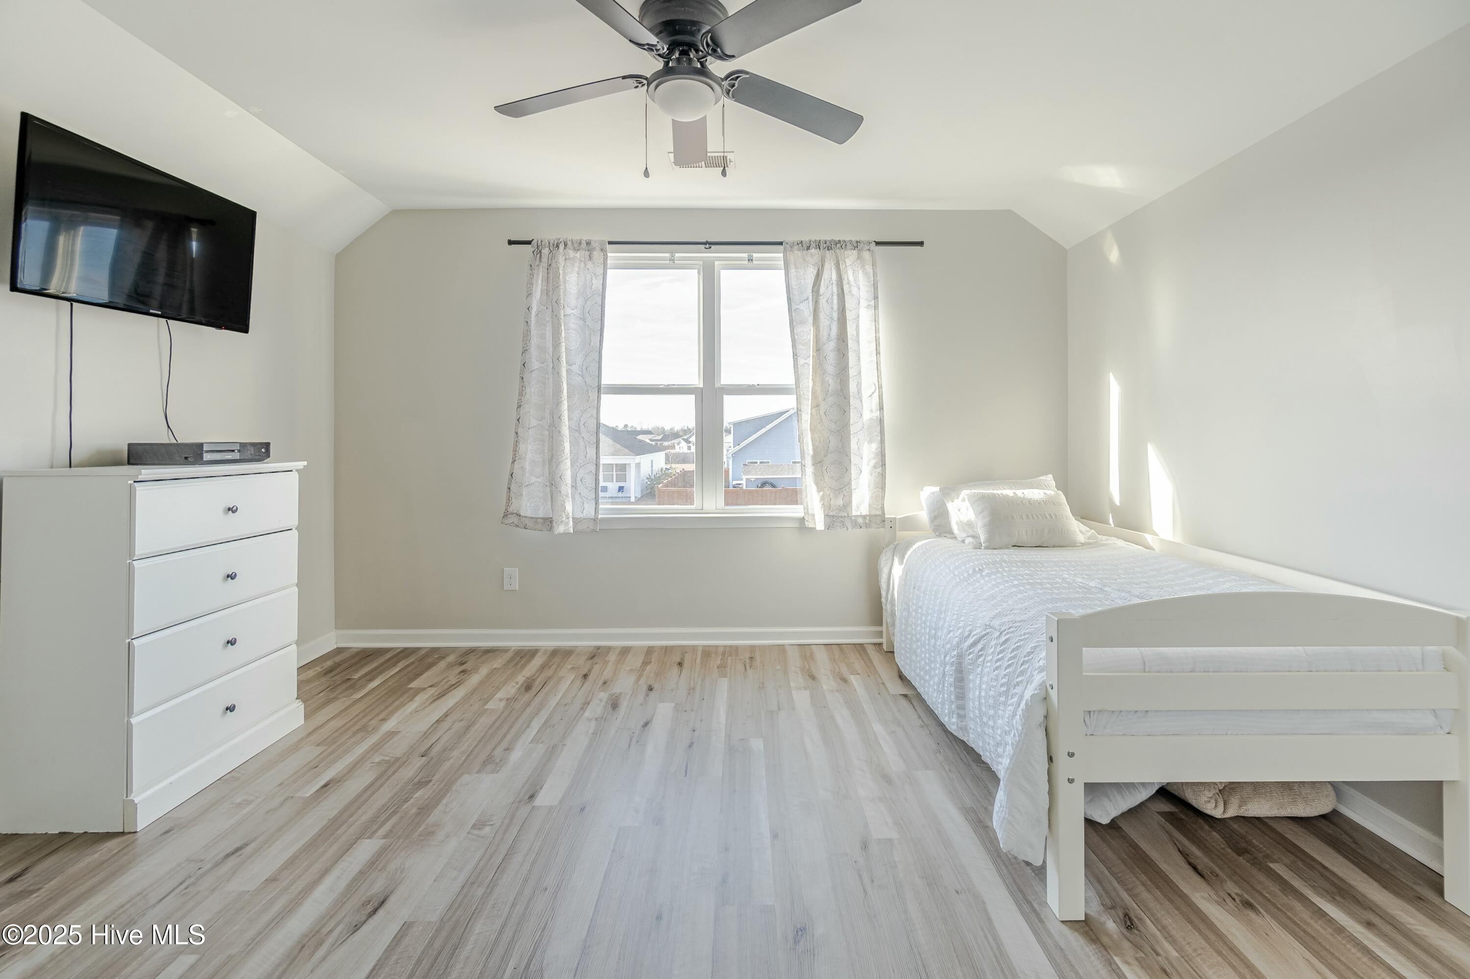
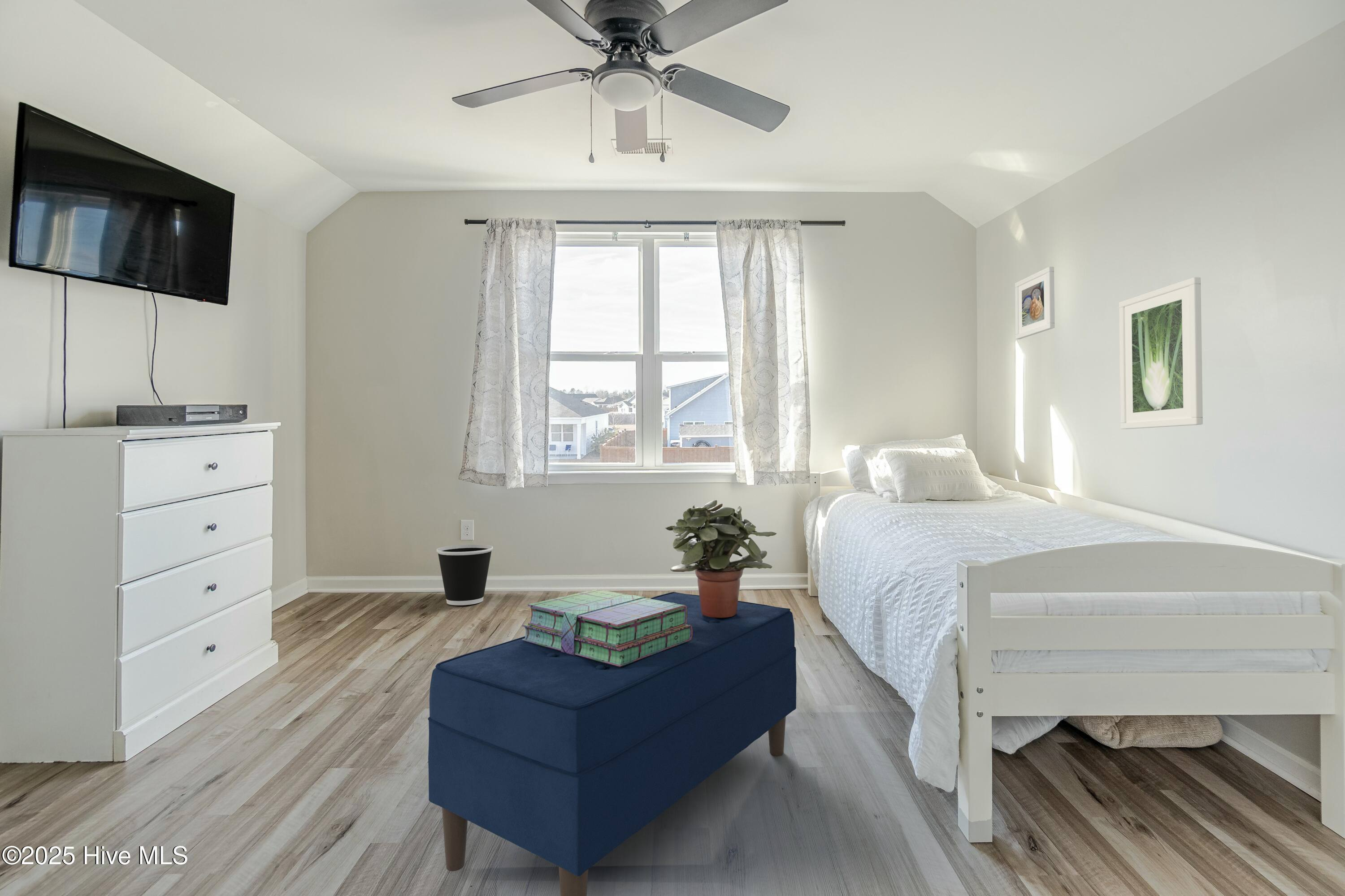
+ bench [428,592,797,896]
+ stack of books [521,589,693,667]
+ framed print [1119,277,1203,429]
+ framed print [1015,266,1055,340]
+ potted plant [665,500,777,618]
+ wastebasket [436,544,494,606]
